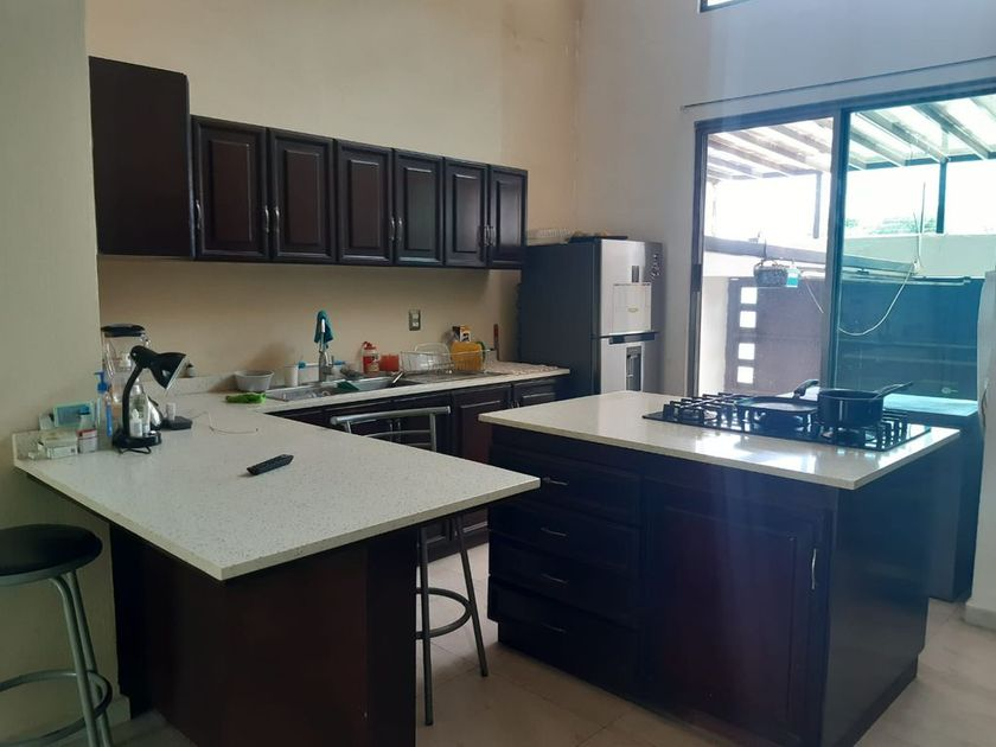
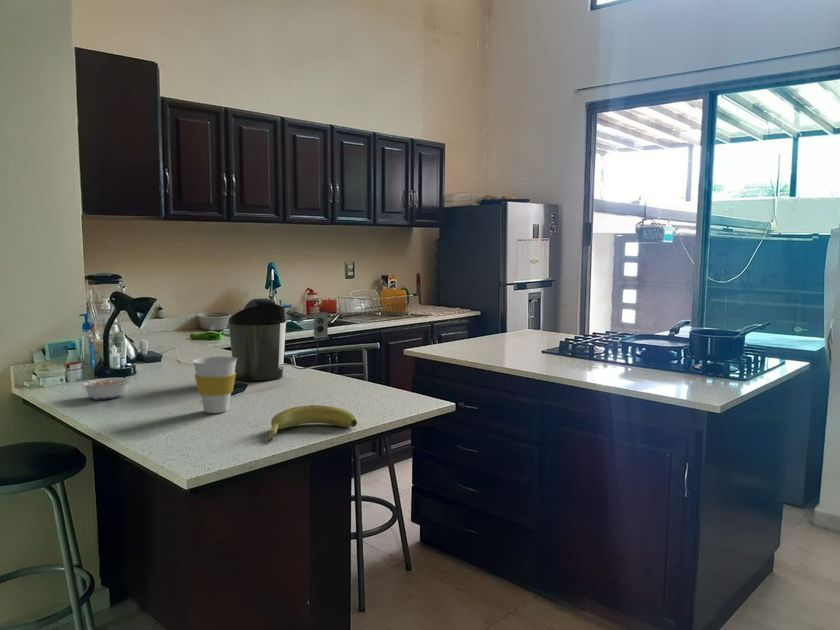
+ legume [75,377,130,401]
+ coffee maker [228,297,329,382]
+ cup [192,355,237,414]
+ banana [266,404,358,442]
